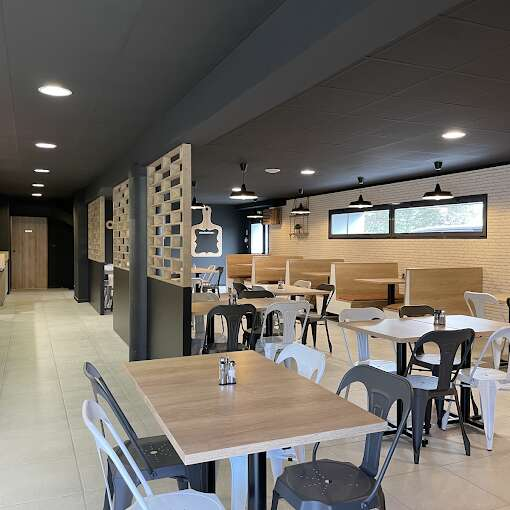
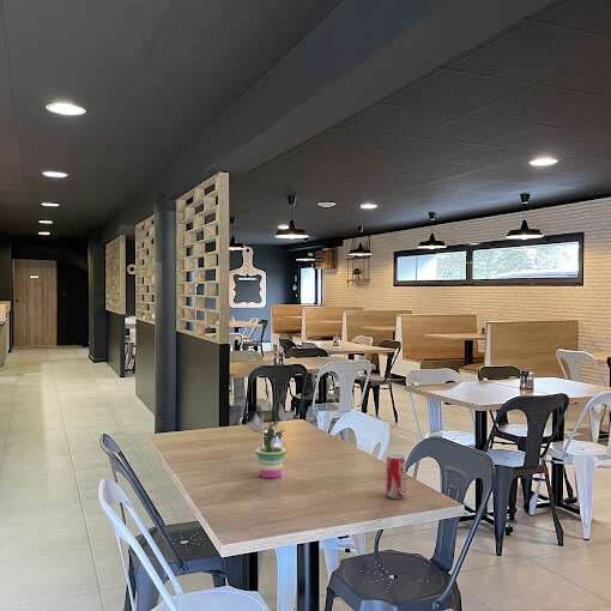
+ beverage can [385,453,407,500]
+ potted plant [242,387,300,479]
